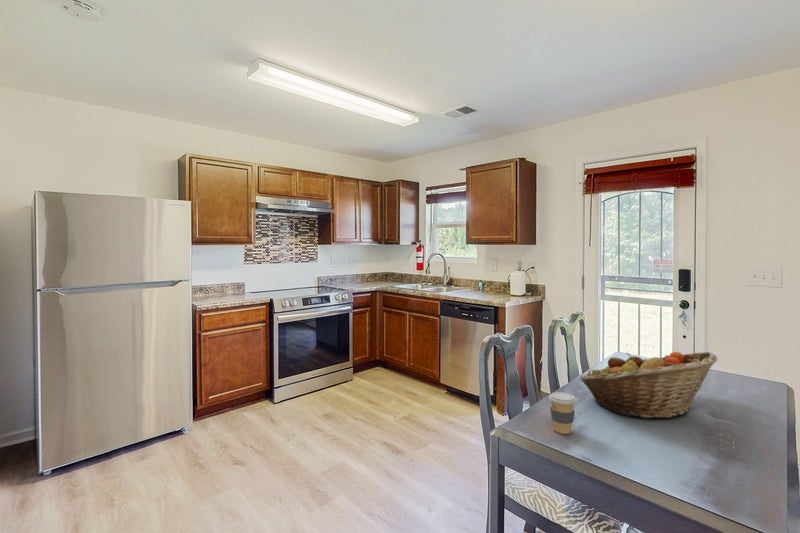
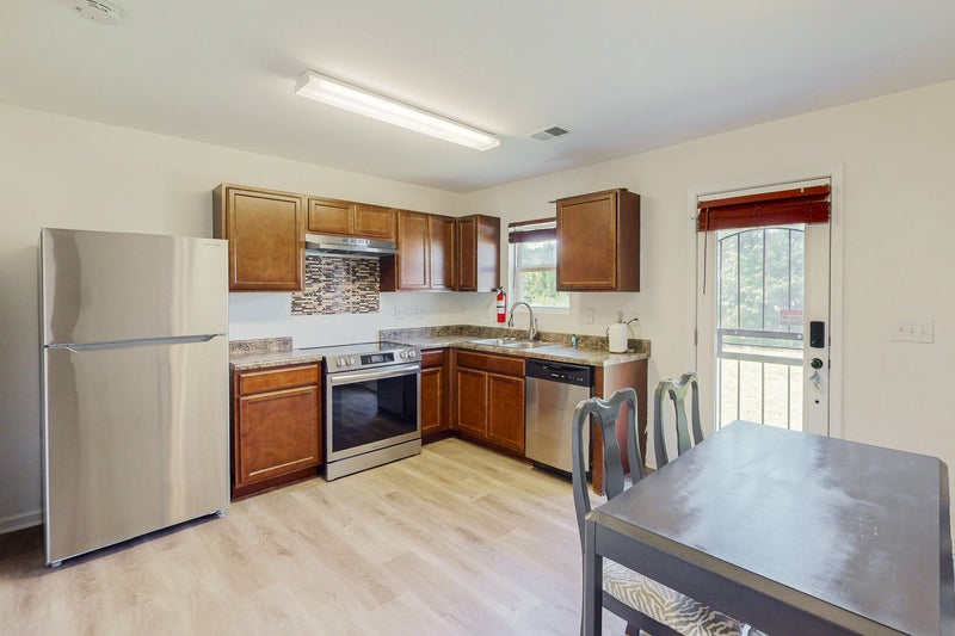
- coffee cup [548,391,578,435]
- fruit basket [579,351,719,419]
